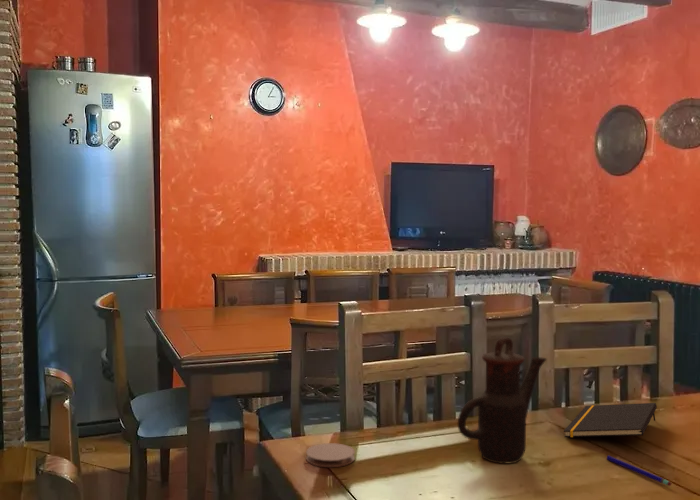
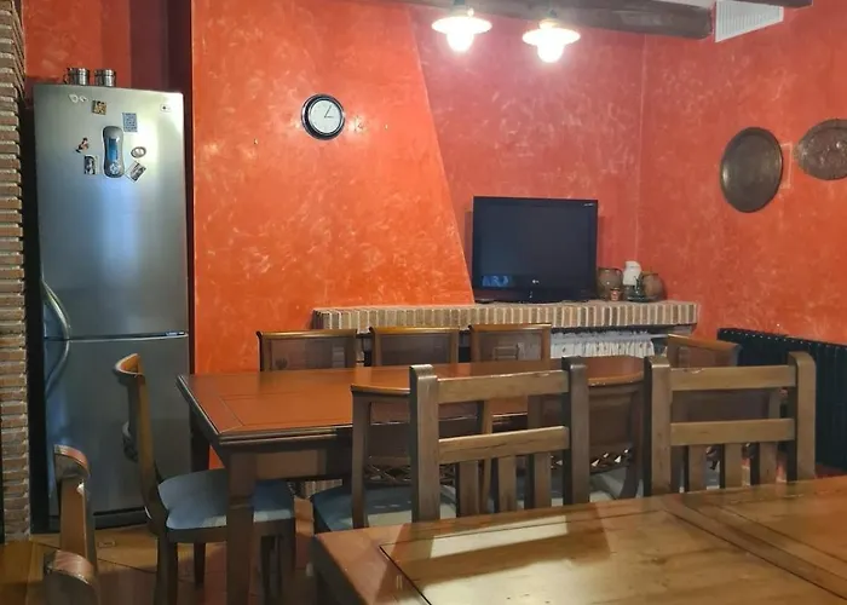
- pen [606,455,672,487]
- notepad [563,402,658,438]
- coaster [305,442,356,468]
- teapot [457,336,548,465]
